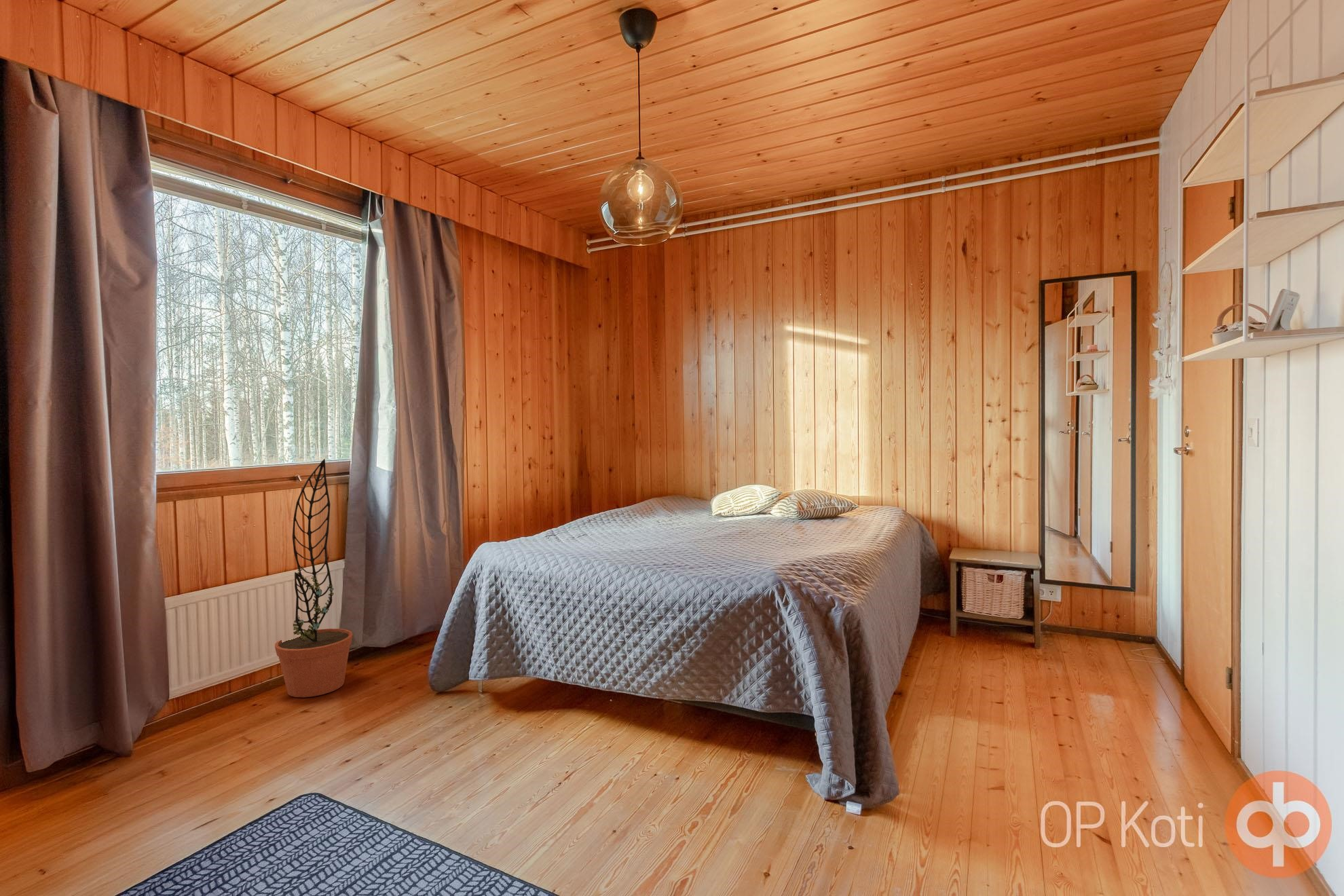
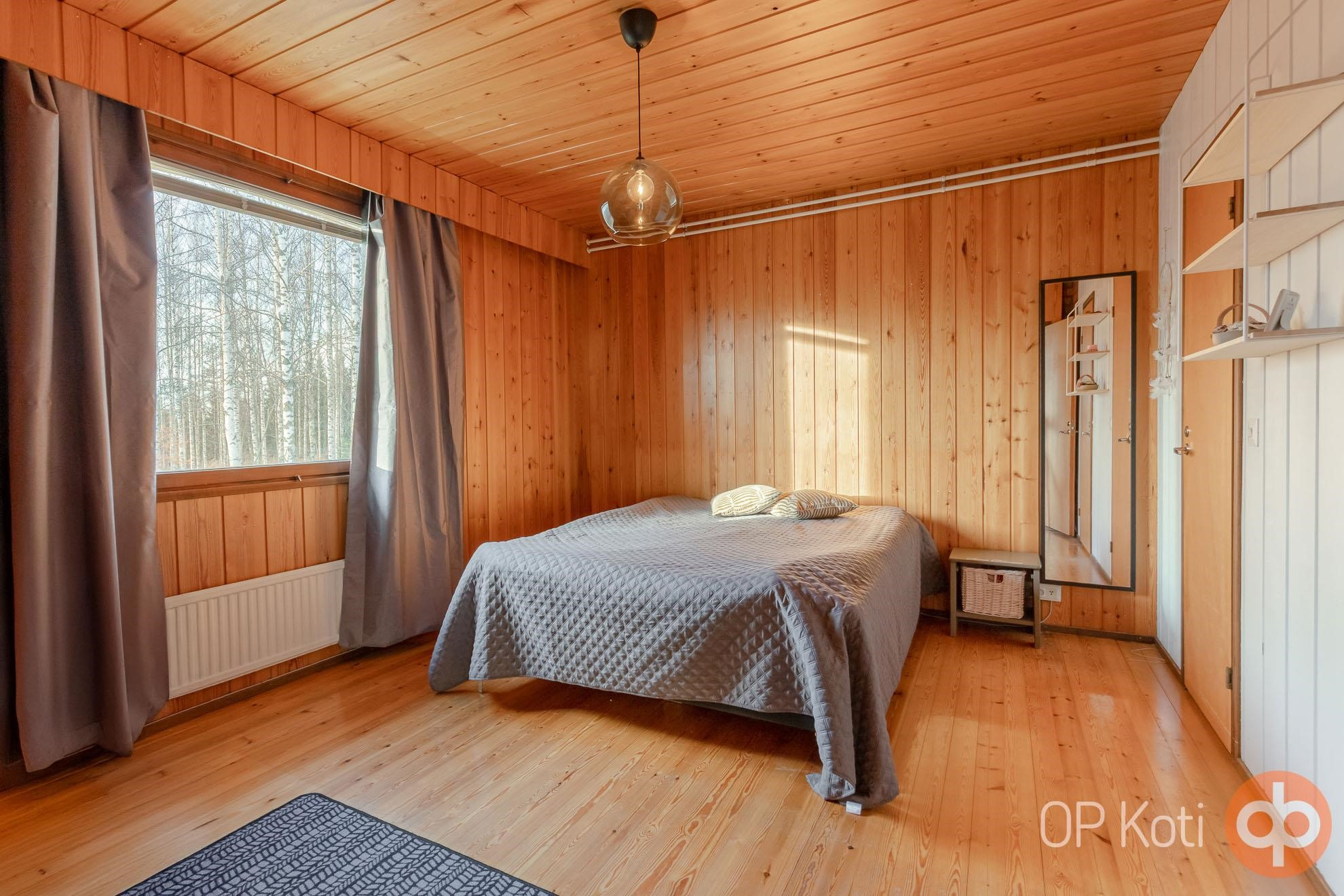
- decorative plant [274,458,354,698]
